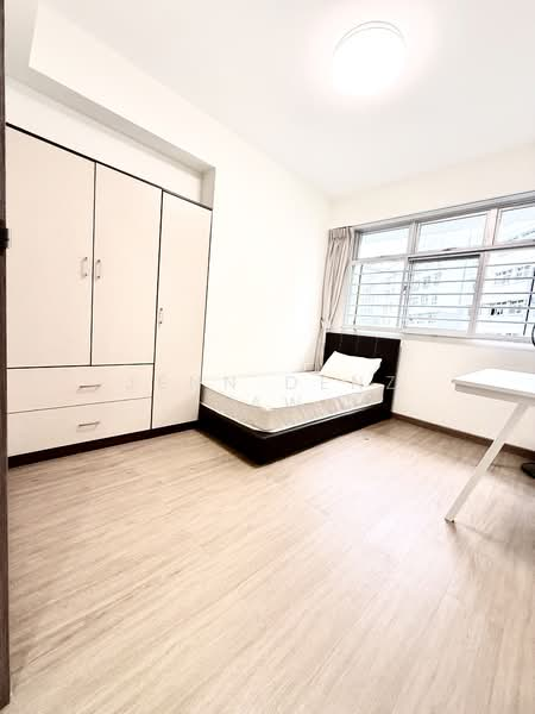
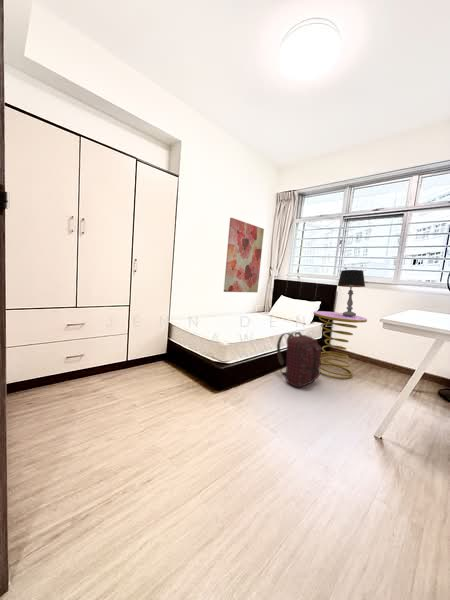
+ side table [313,310,368,380]
+ wall art [223,217,265,293]
+ table lamp [337,269,366,316]
+ backpack [276,331,322,389]
